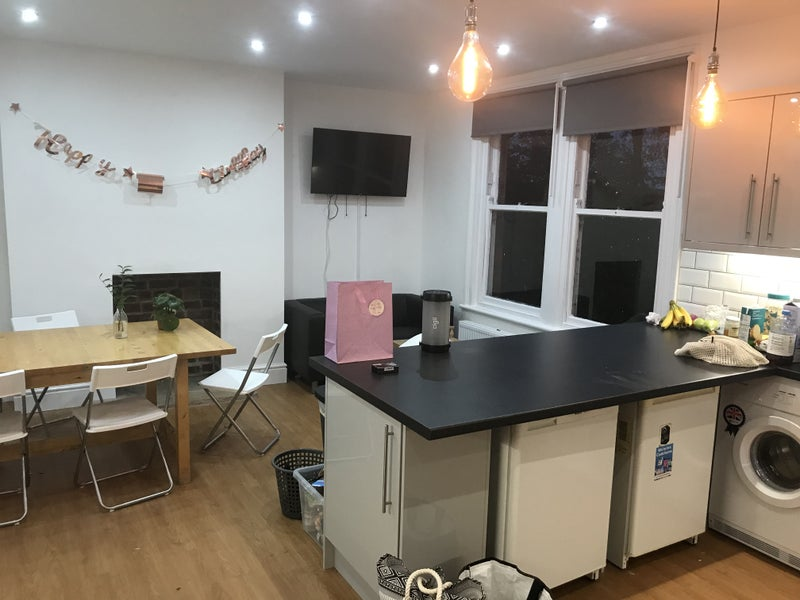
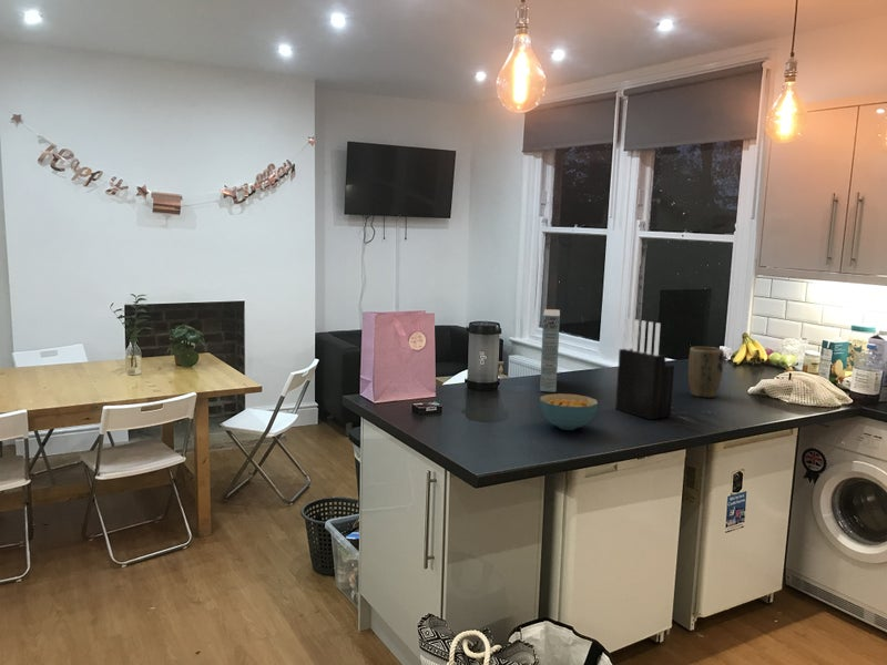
+ plant pot [687,346,725,399]
+ cereal bowl [539,392,599,431]
+ cereal box [539,308,561,393]
+ knife block [614,318,675,420]
